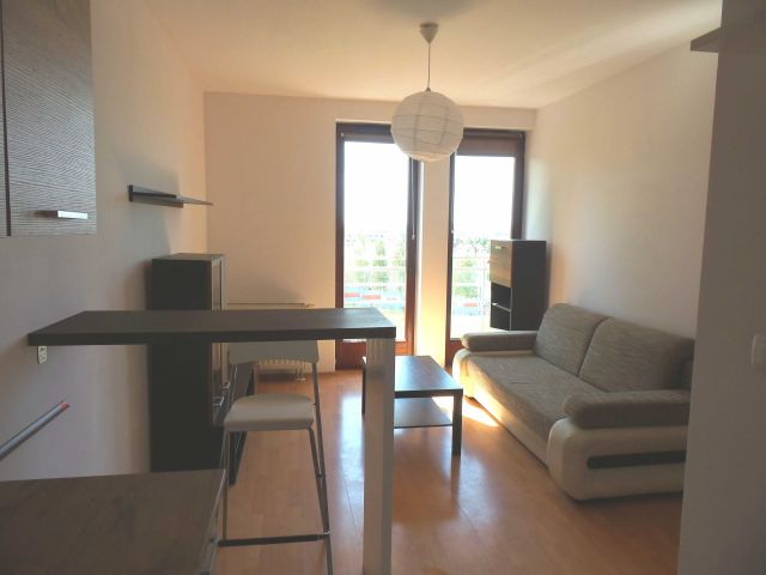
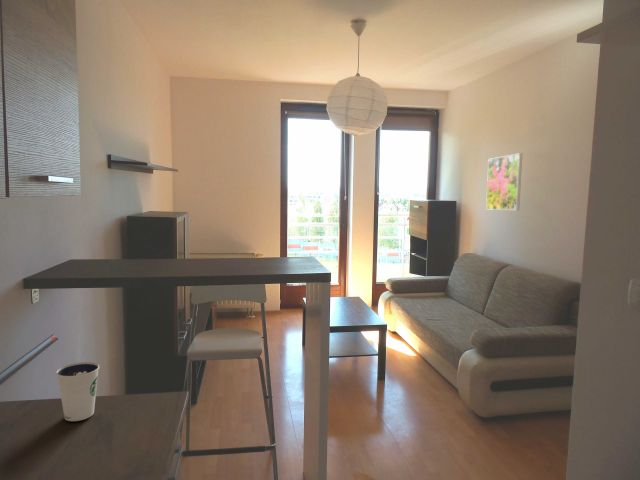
+ dixie cup [55,361,100,422]
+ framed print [485,152,523,211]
